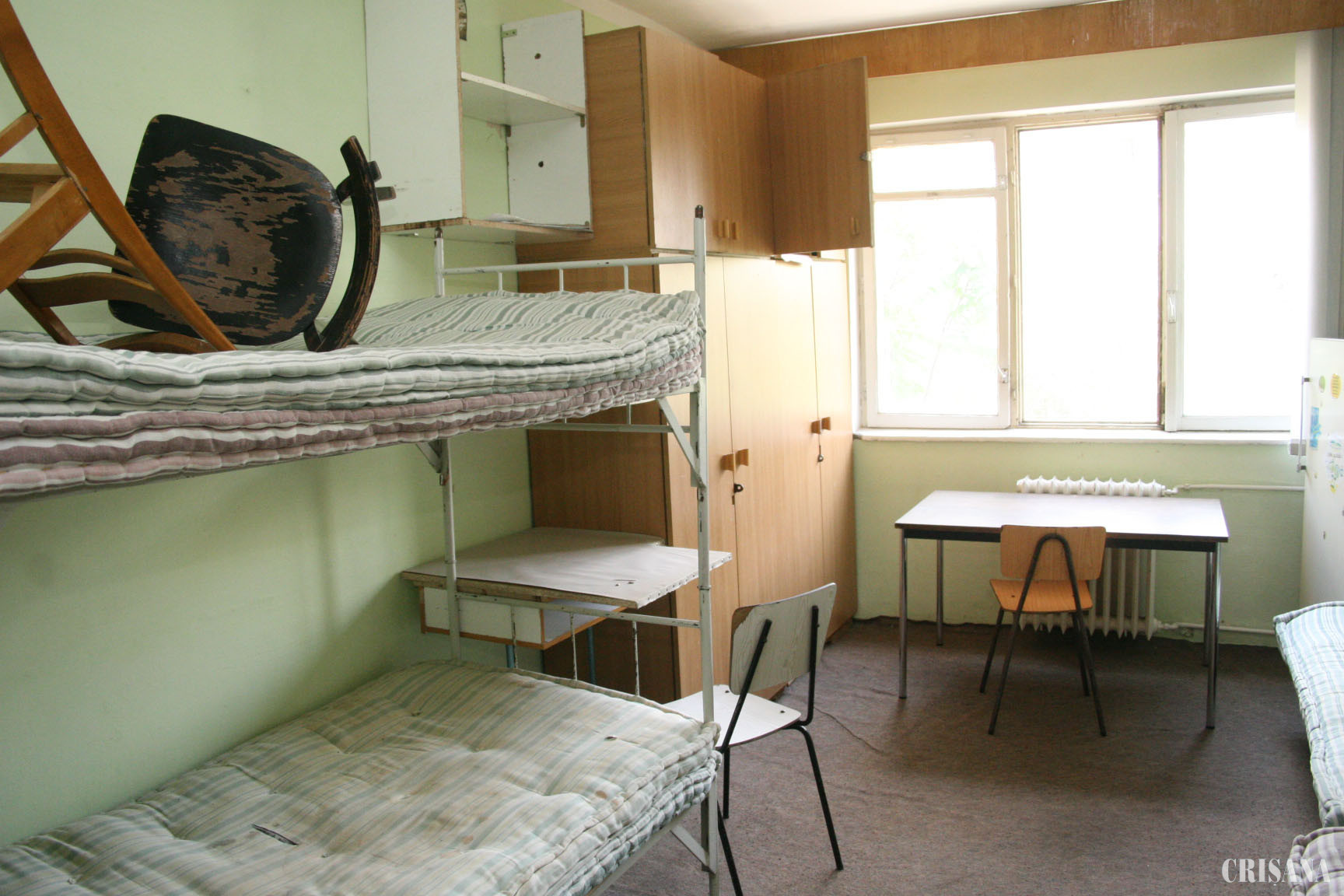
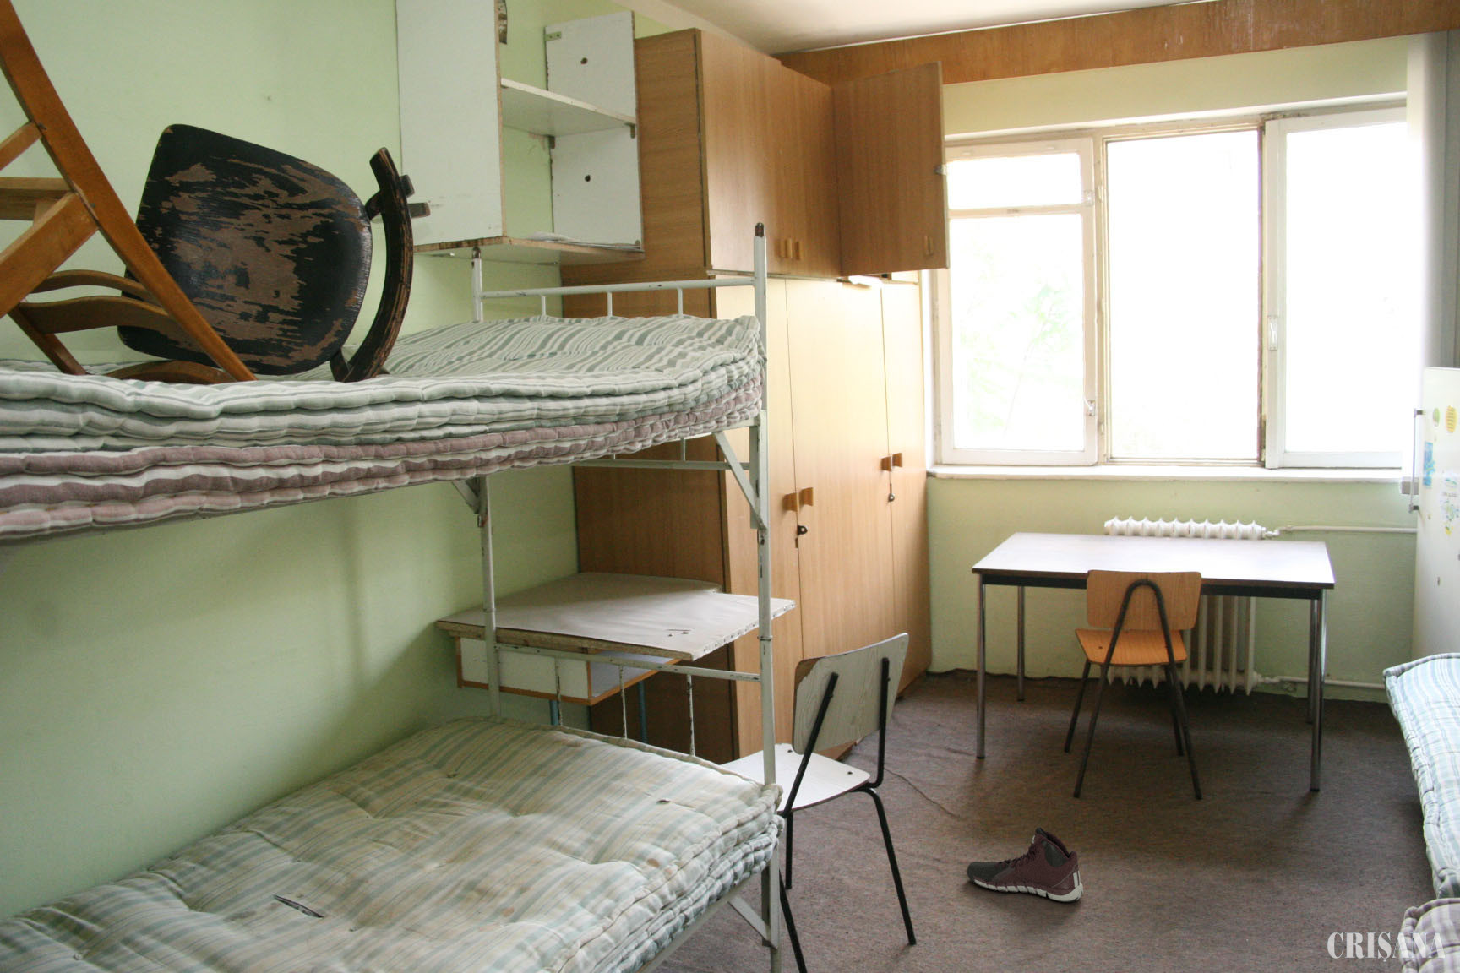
+ sneaker [966,826,1084,902]
